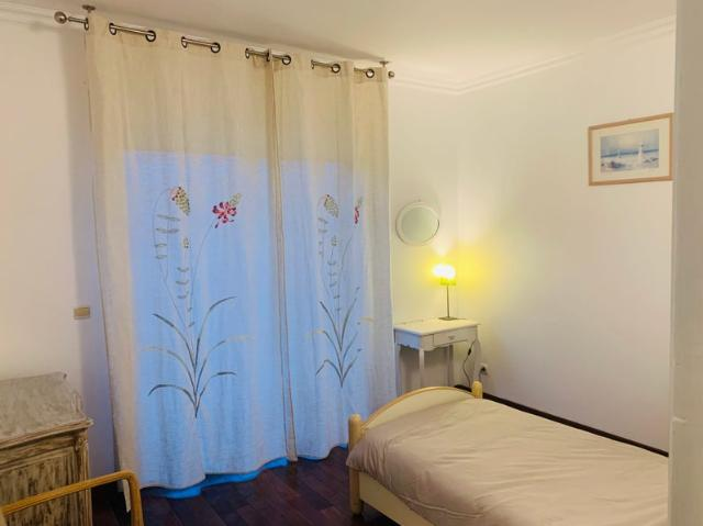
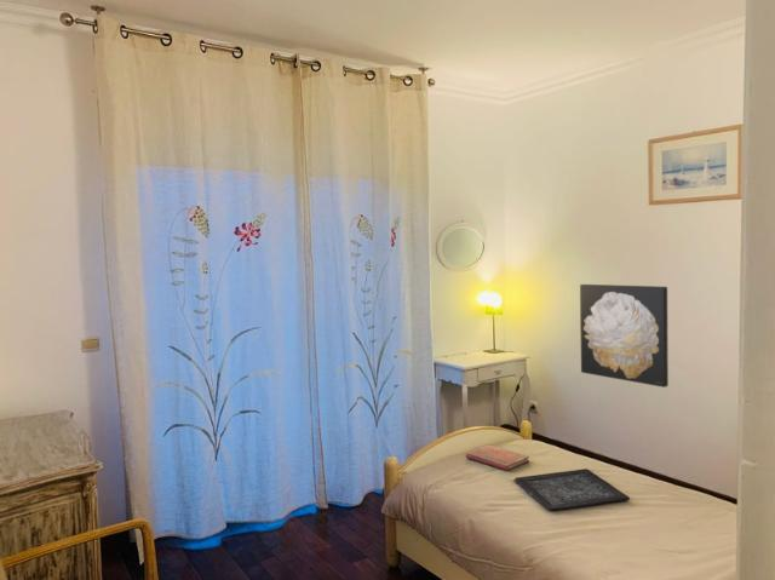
+ diary [465,443,530,472]
+ tray [513,467,631,511]
+ wall art [579,283,670,389]
